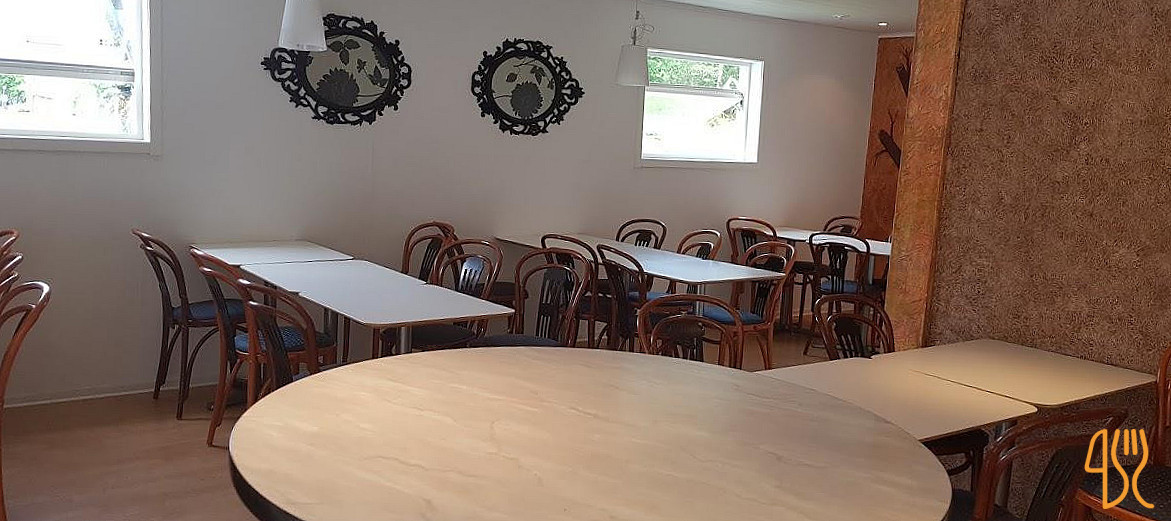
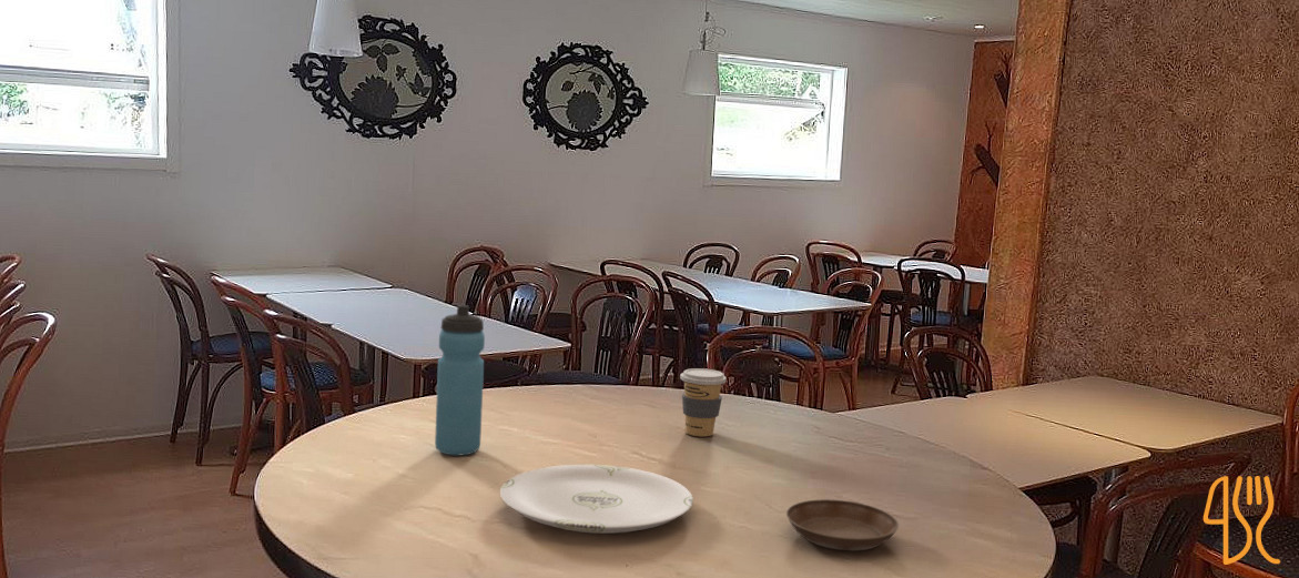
+ plate [499,464,694,535]
+ saucer [785,498,900,551]
+ water bottle [434,304,486,456]
+ coffee cup [679,367,728,437]
